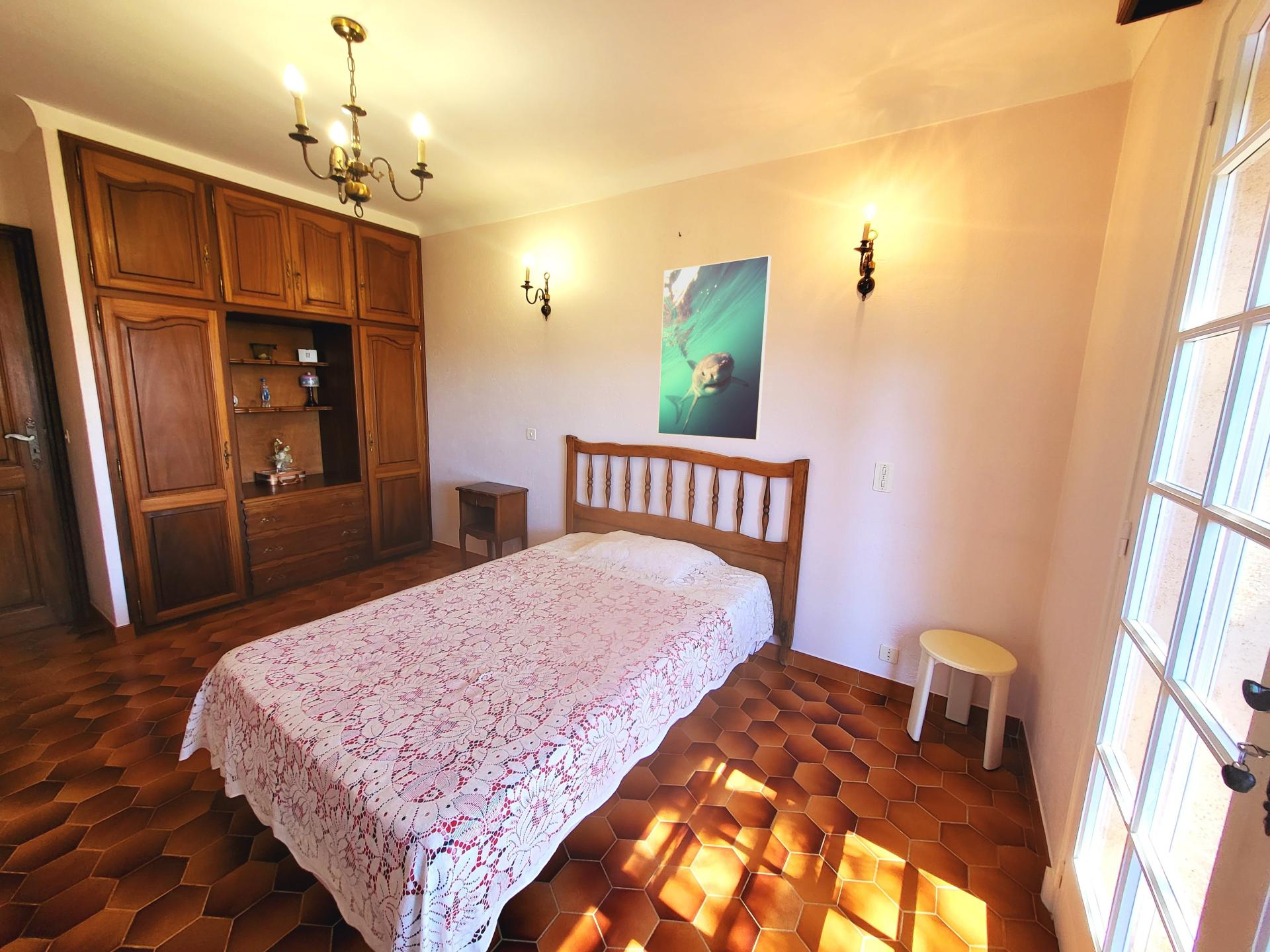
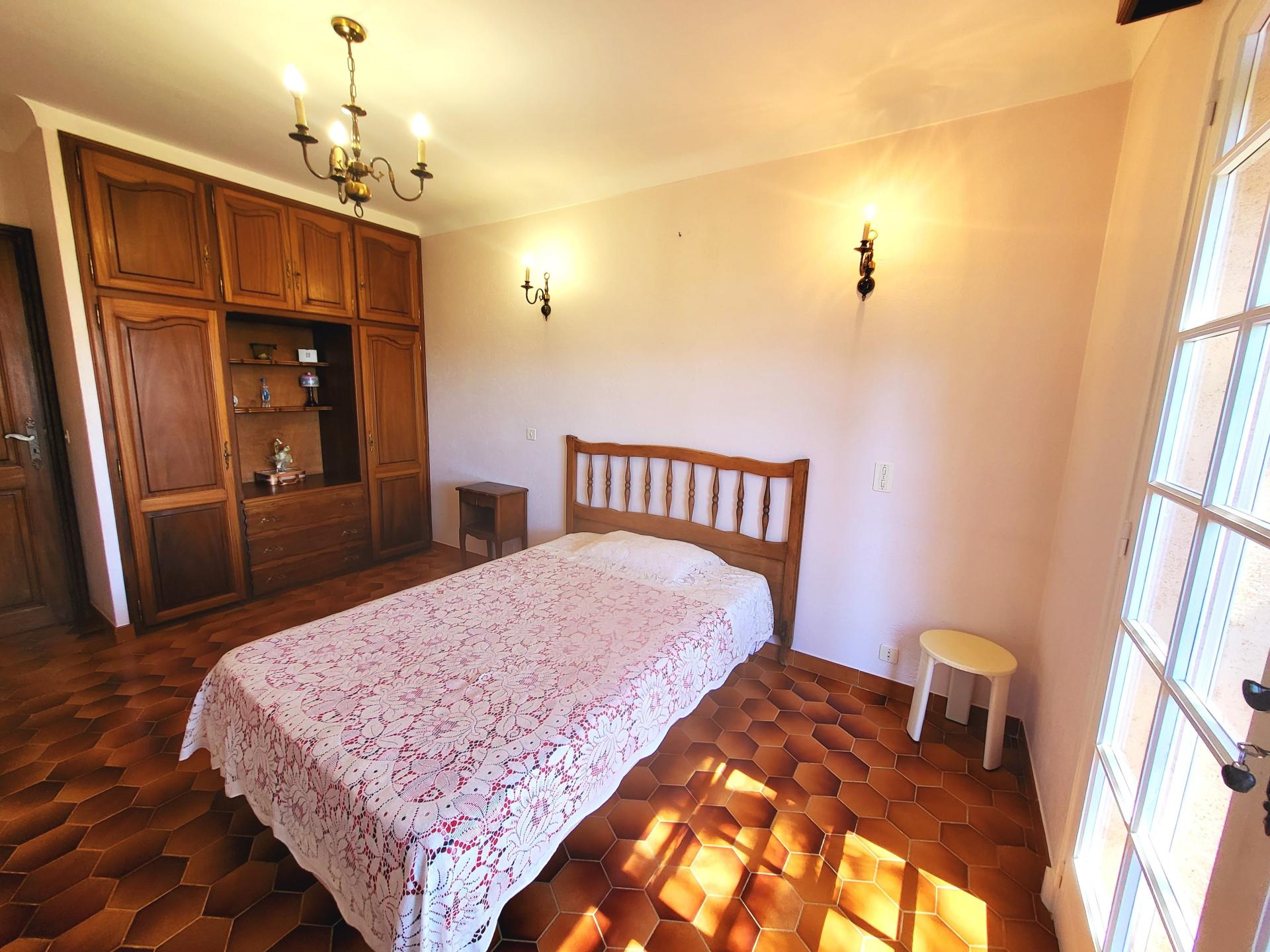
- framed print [657,255,772,441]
